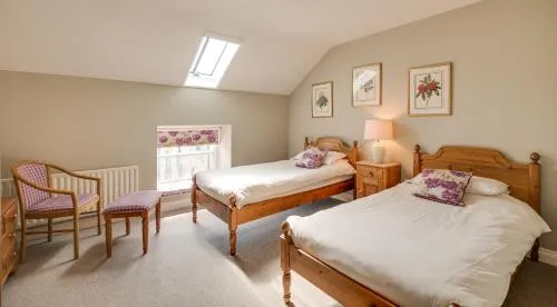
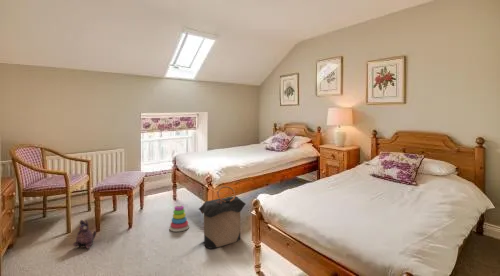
+ stacking toy [168,204,190,233]
+ laundry hamper [198,185,247,250]
+ plush toy [72,219,97,250]
